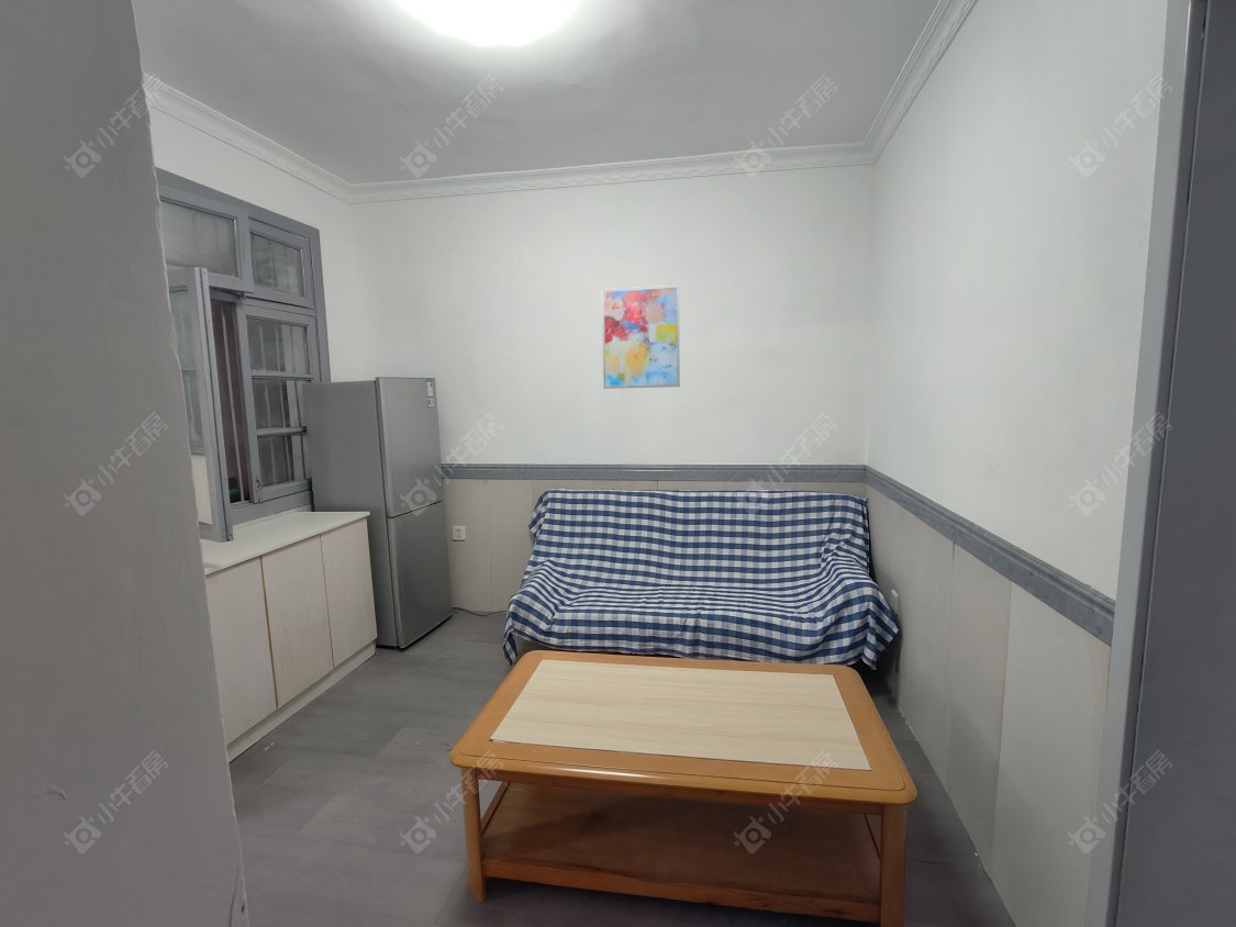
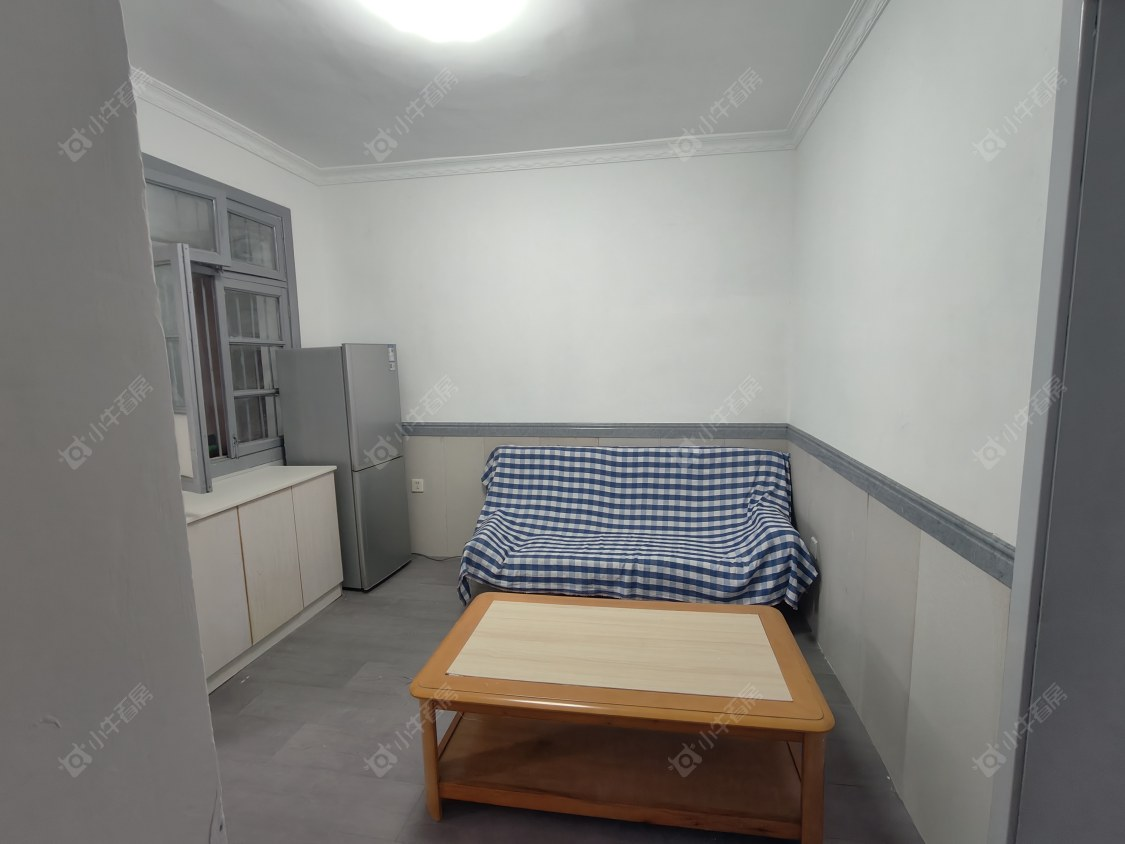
- wall art [600,284,681,390]
